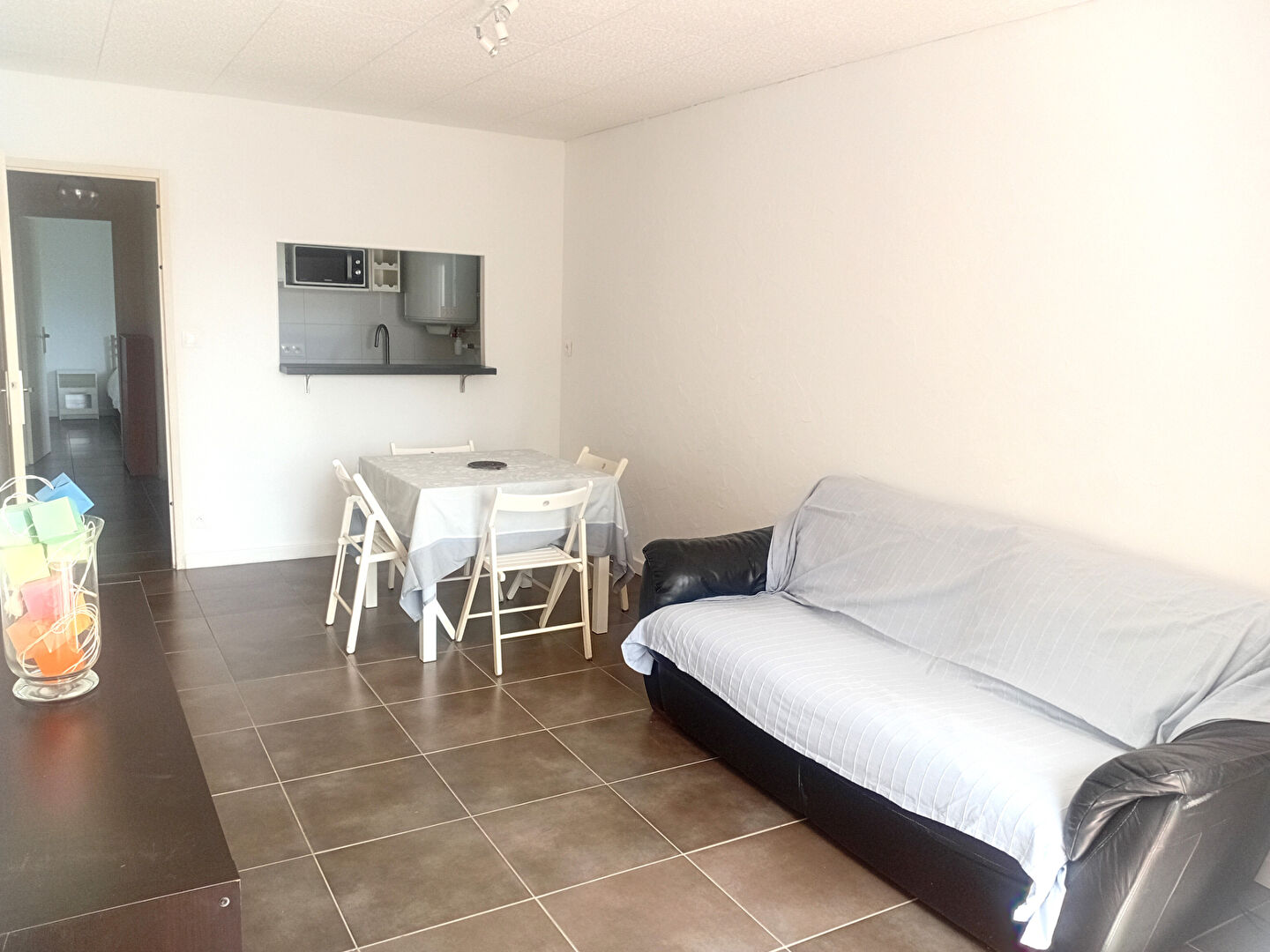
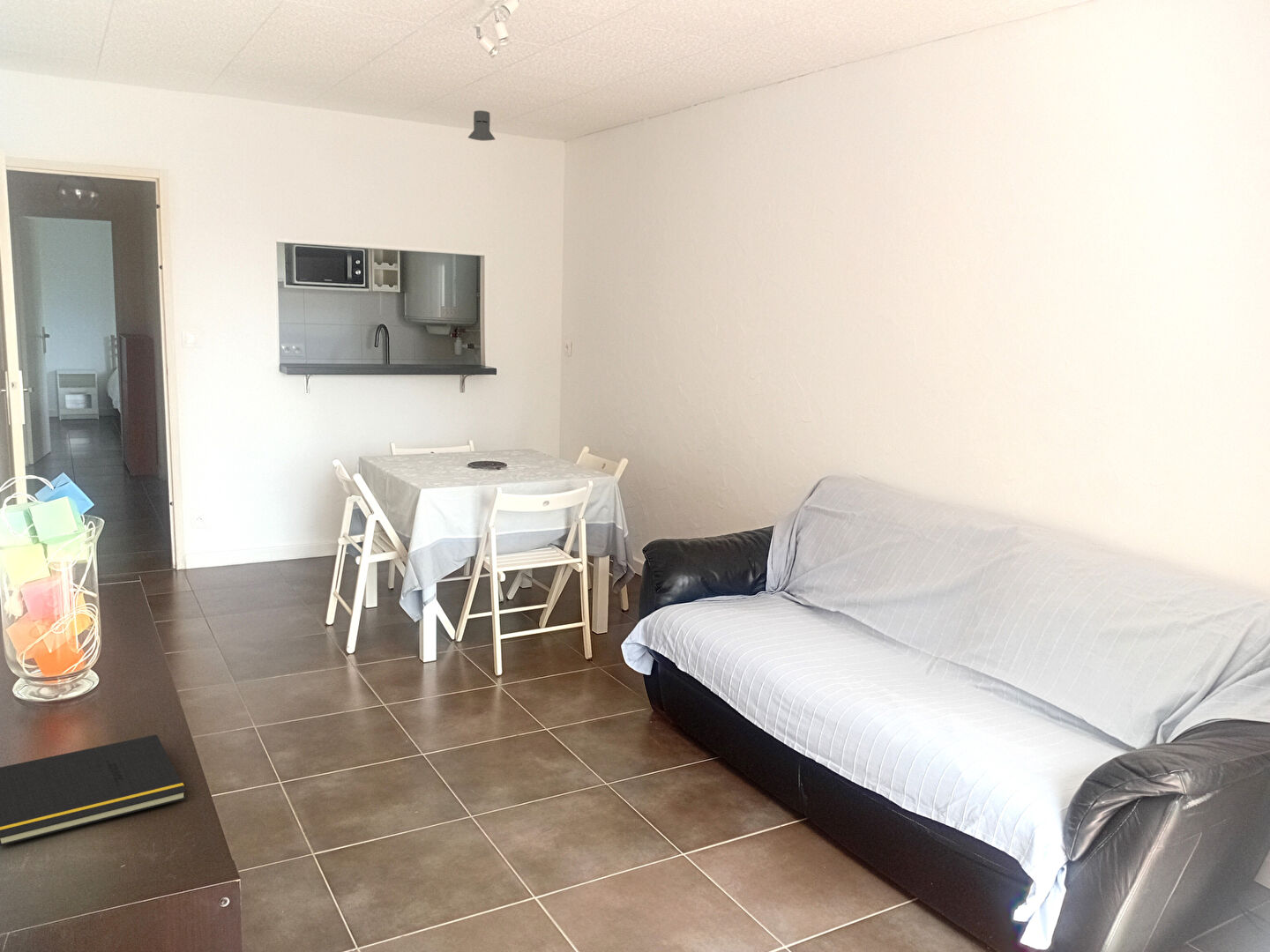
+ knight helmet [467,110,496,142]
+ notepad [0,733,187,847]
